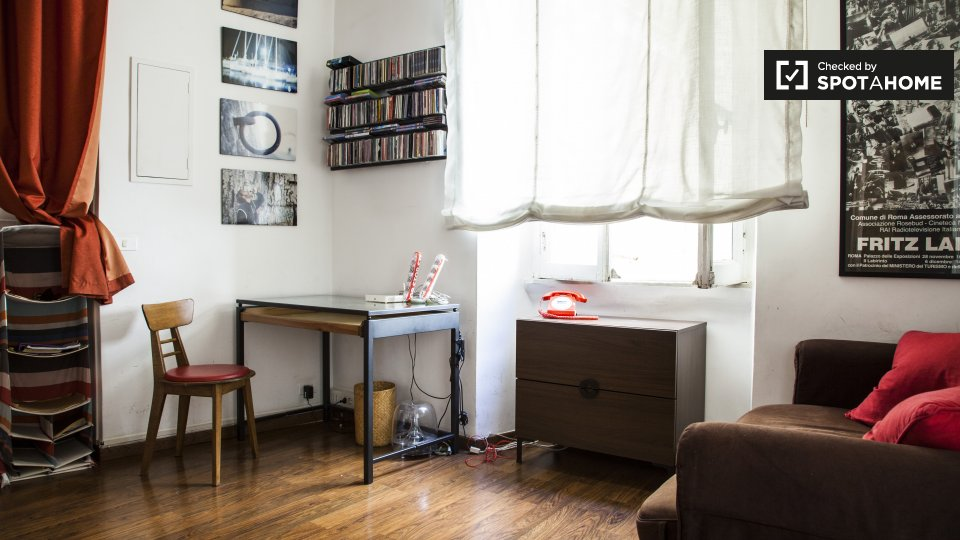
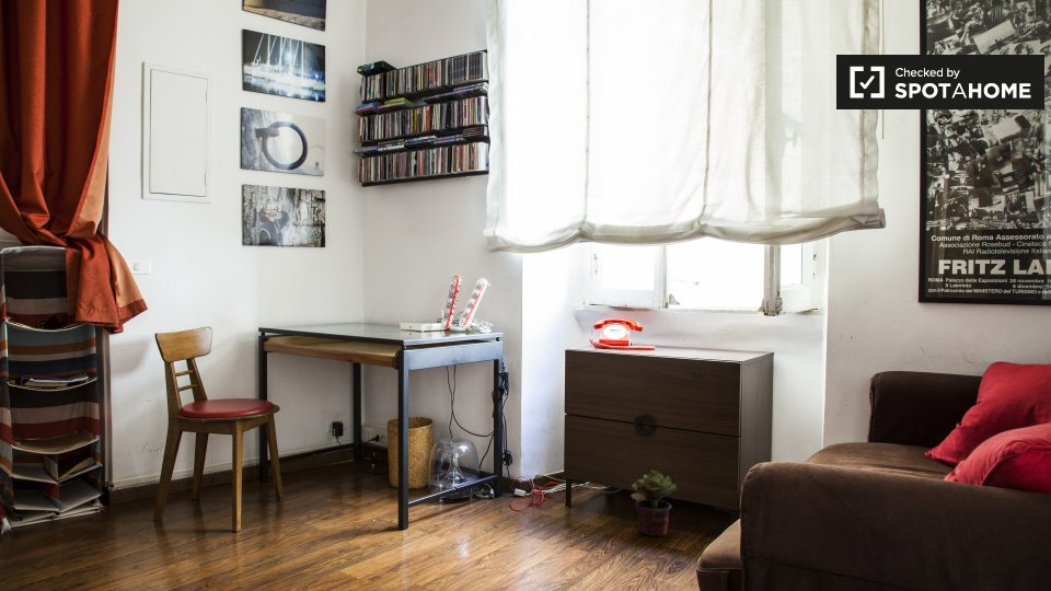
+ potted plant [630,470,679,537]
